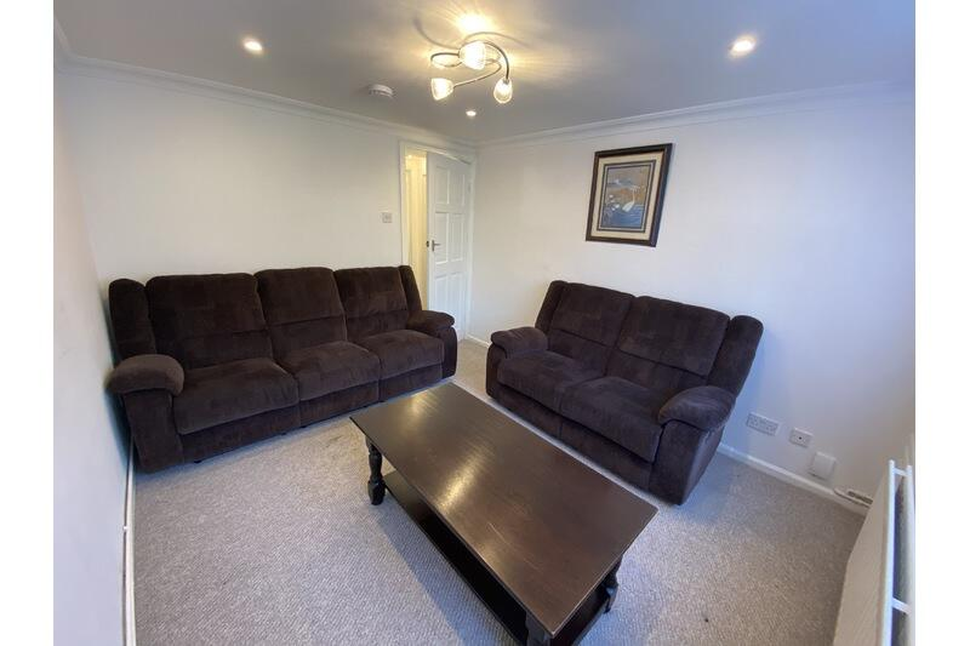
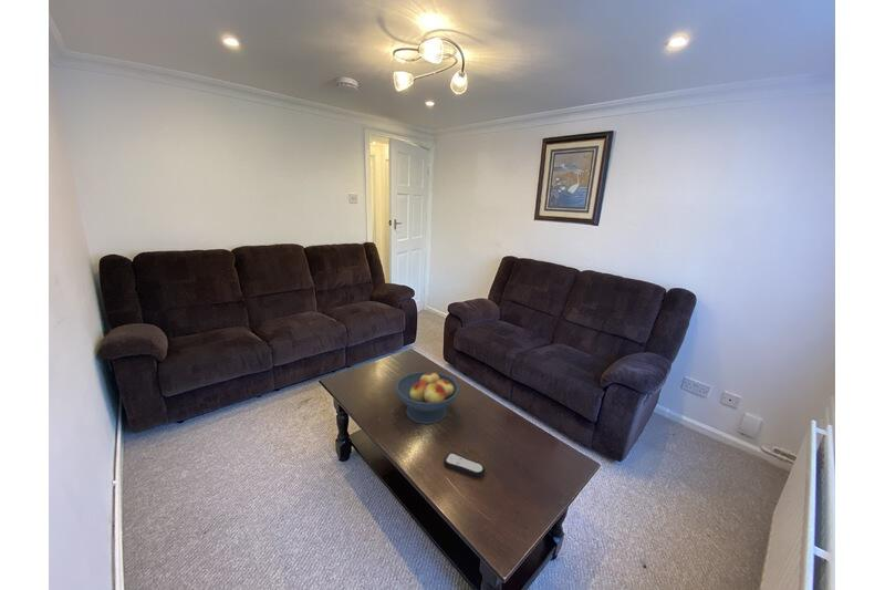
+ remote control [442,452,486,478]
+ fruit bowl [395,370,460,425]
